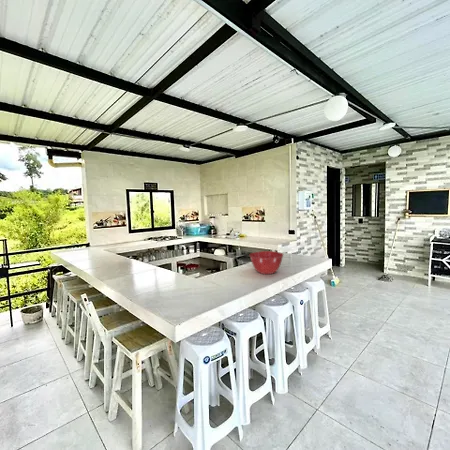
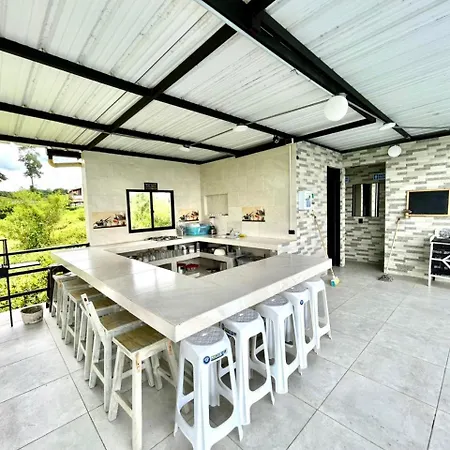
- mixing bowl [248,250,284,275]
